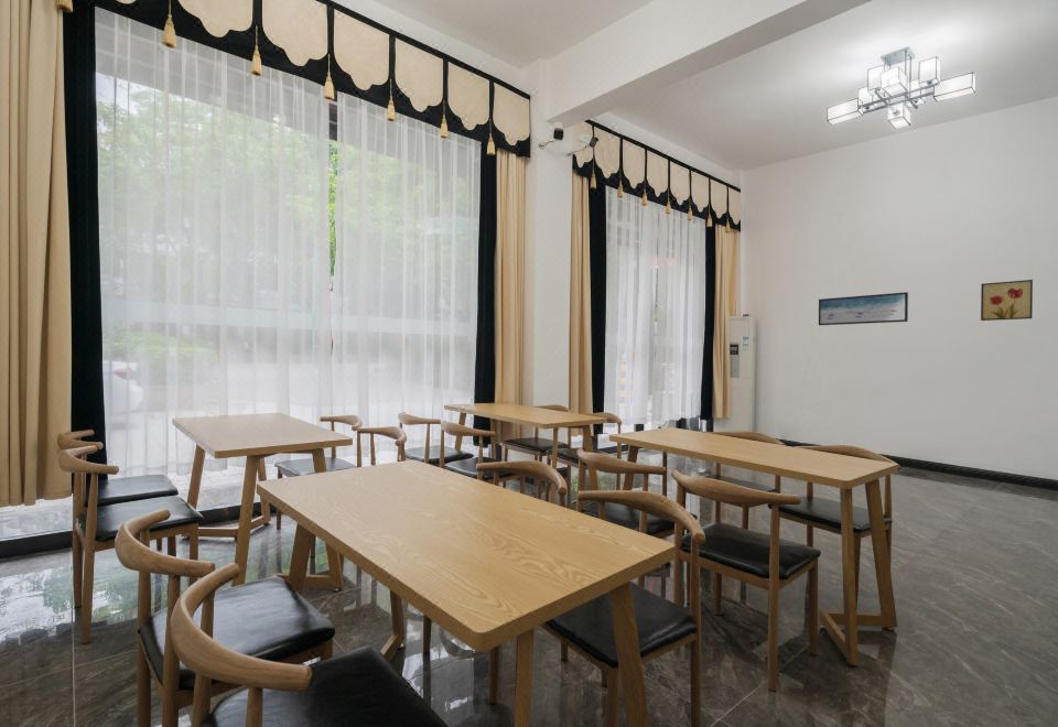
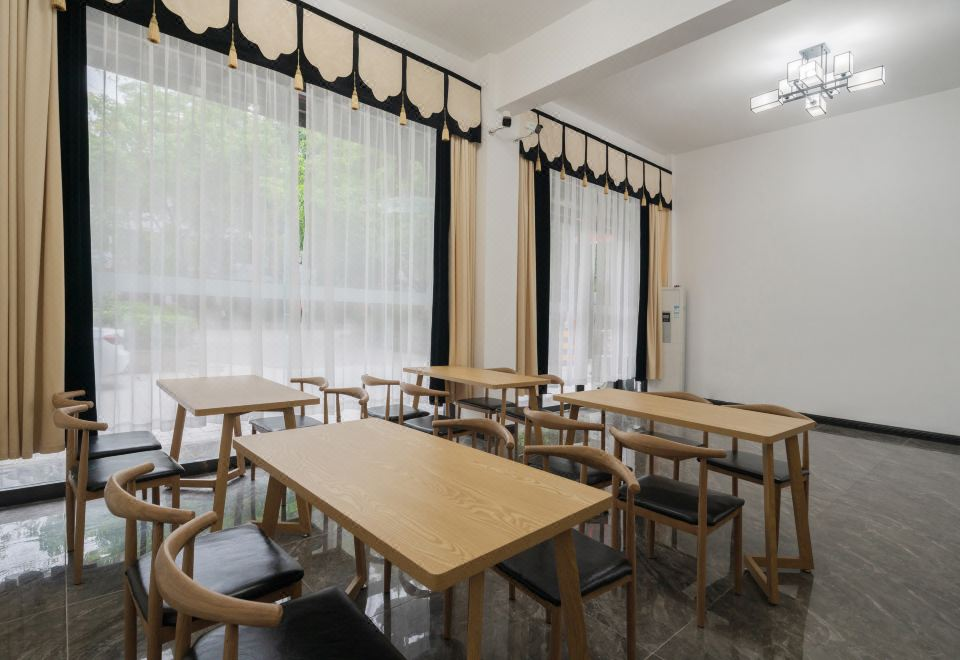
- wall art [818,291,909,326]
- wall art [980,279,1034,322]
